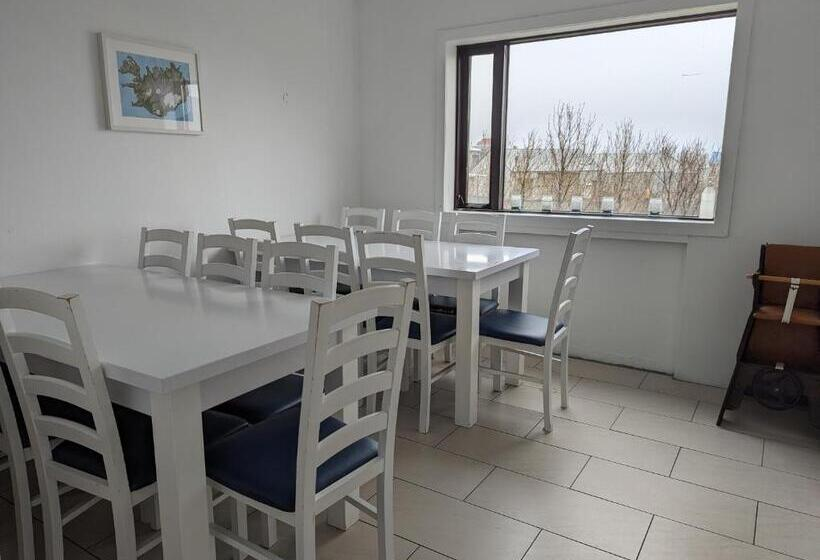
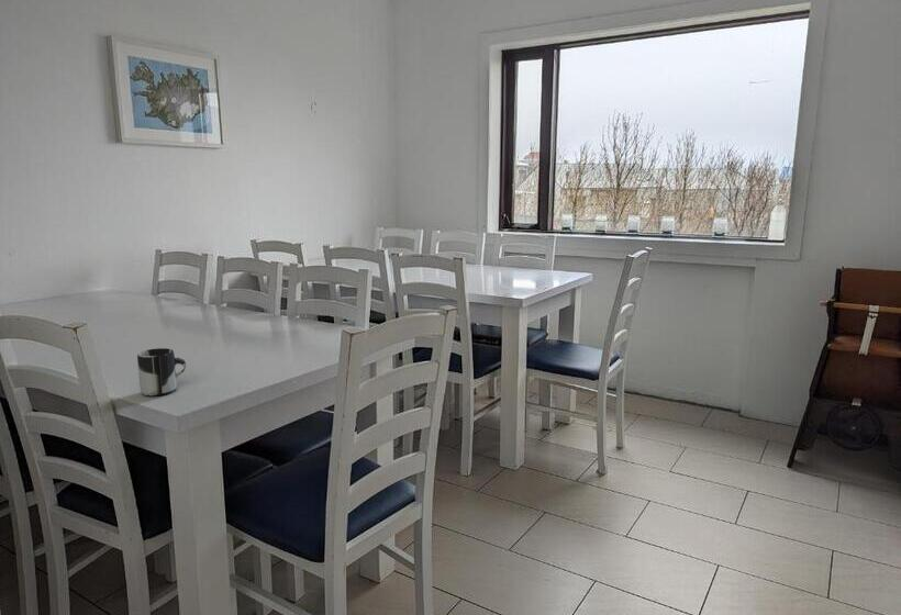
+ cup [136,347,187,396]
